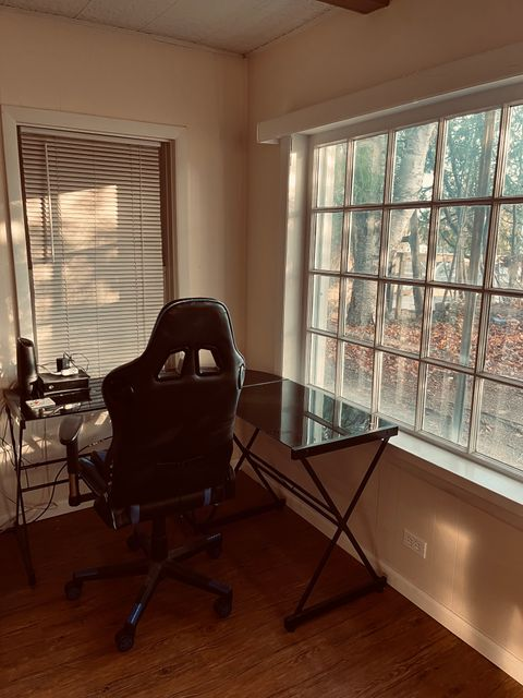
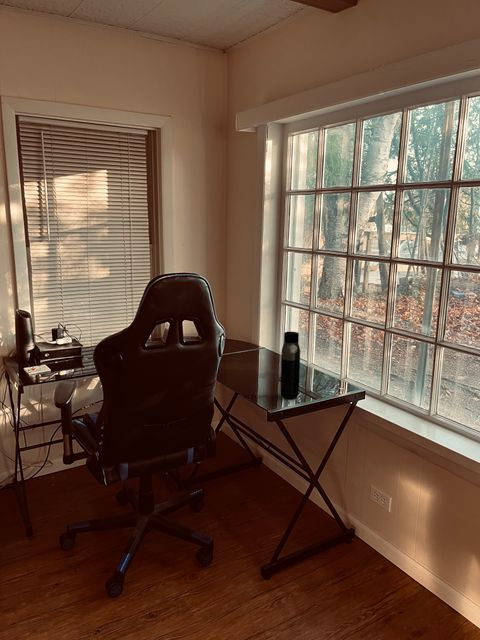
+ water bottle [280,331,301,400]
